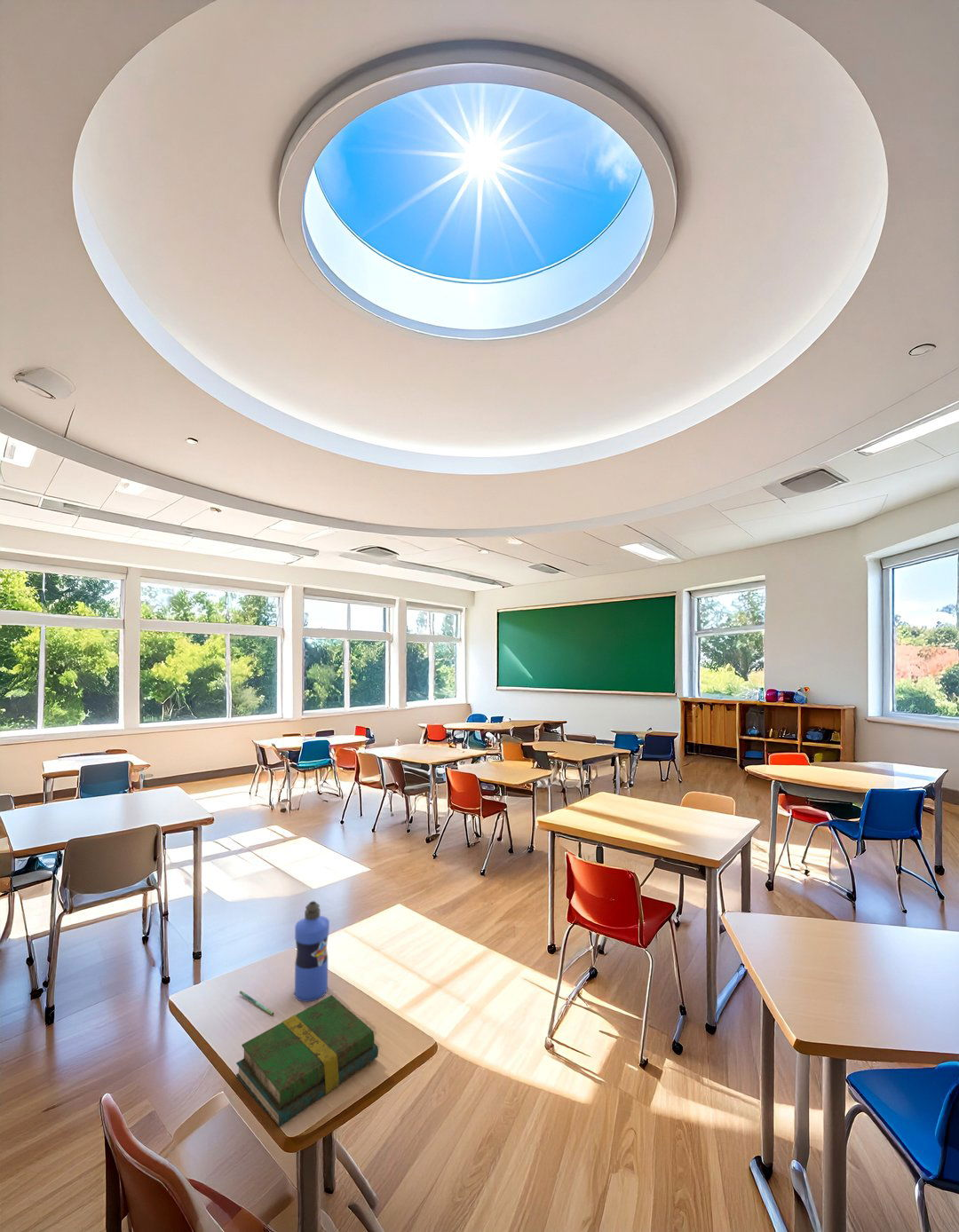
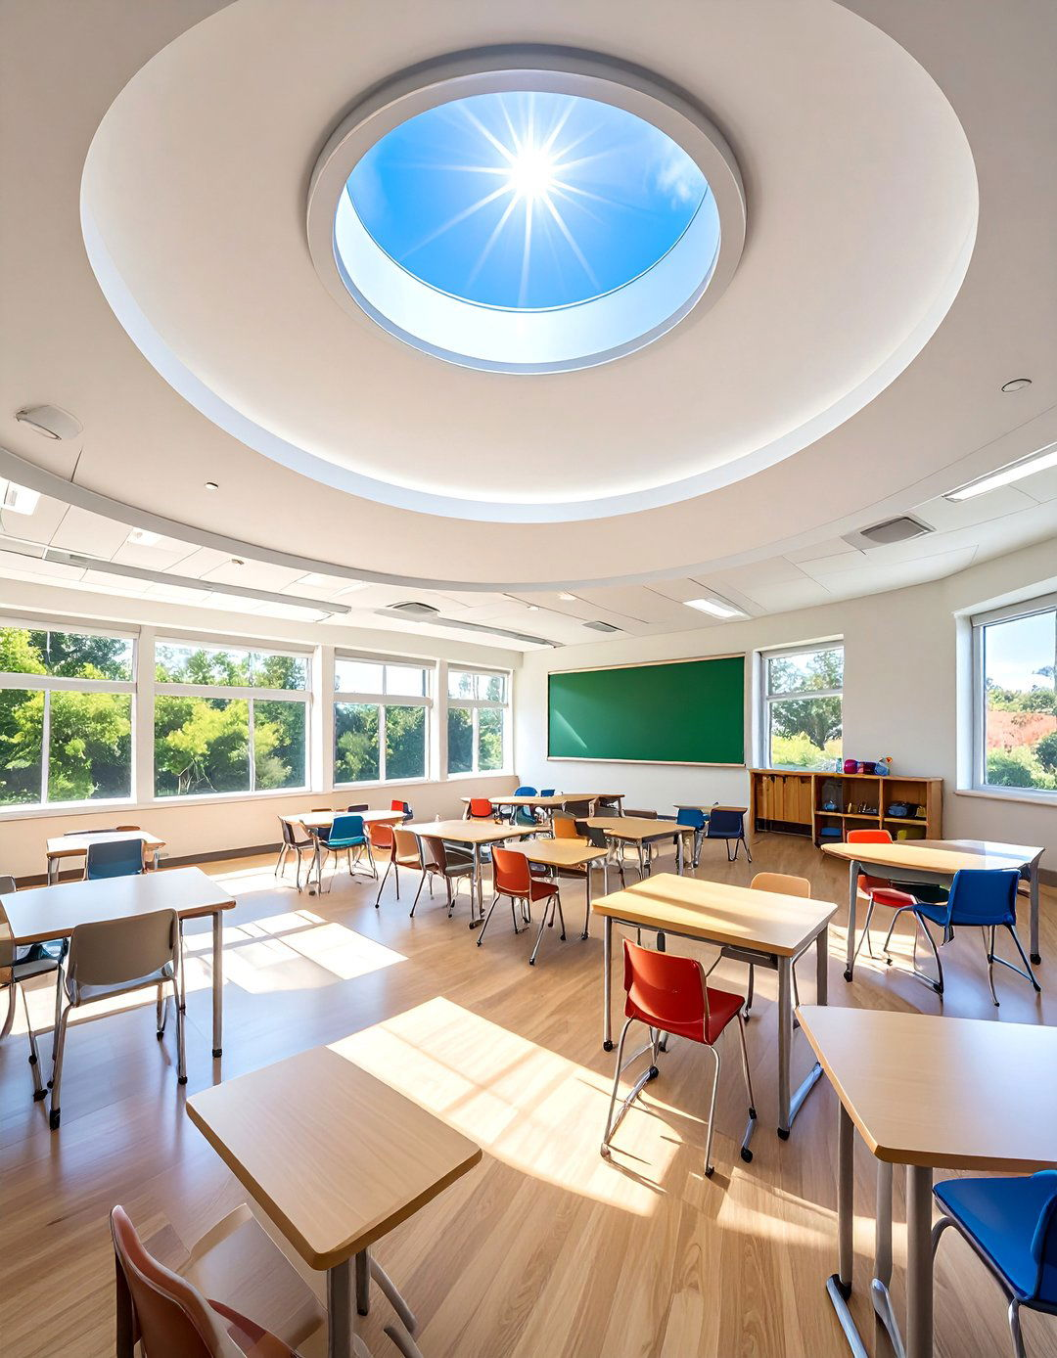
- pen [239,990,274,1016]
- water bottle [294,900,330,1003]
- book [235,994,379,1128]
